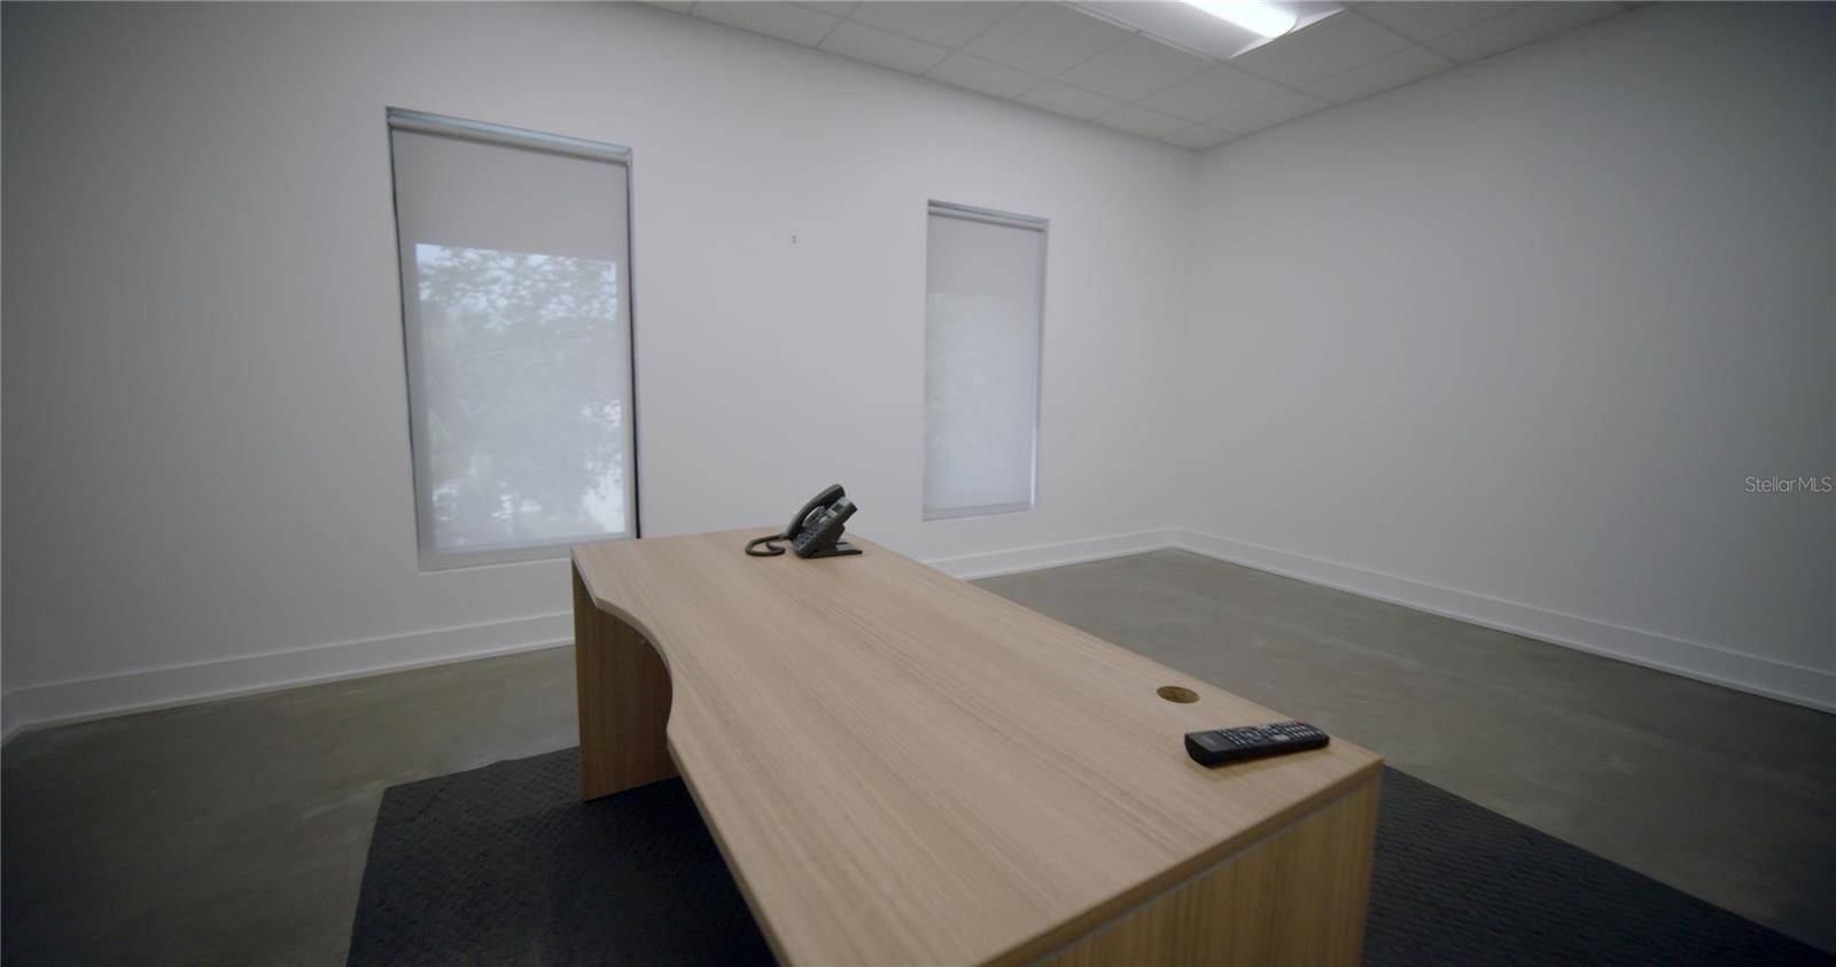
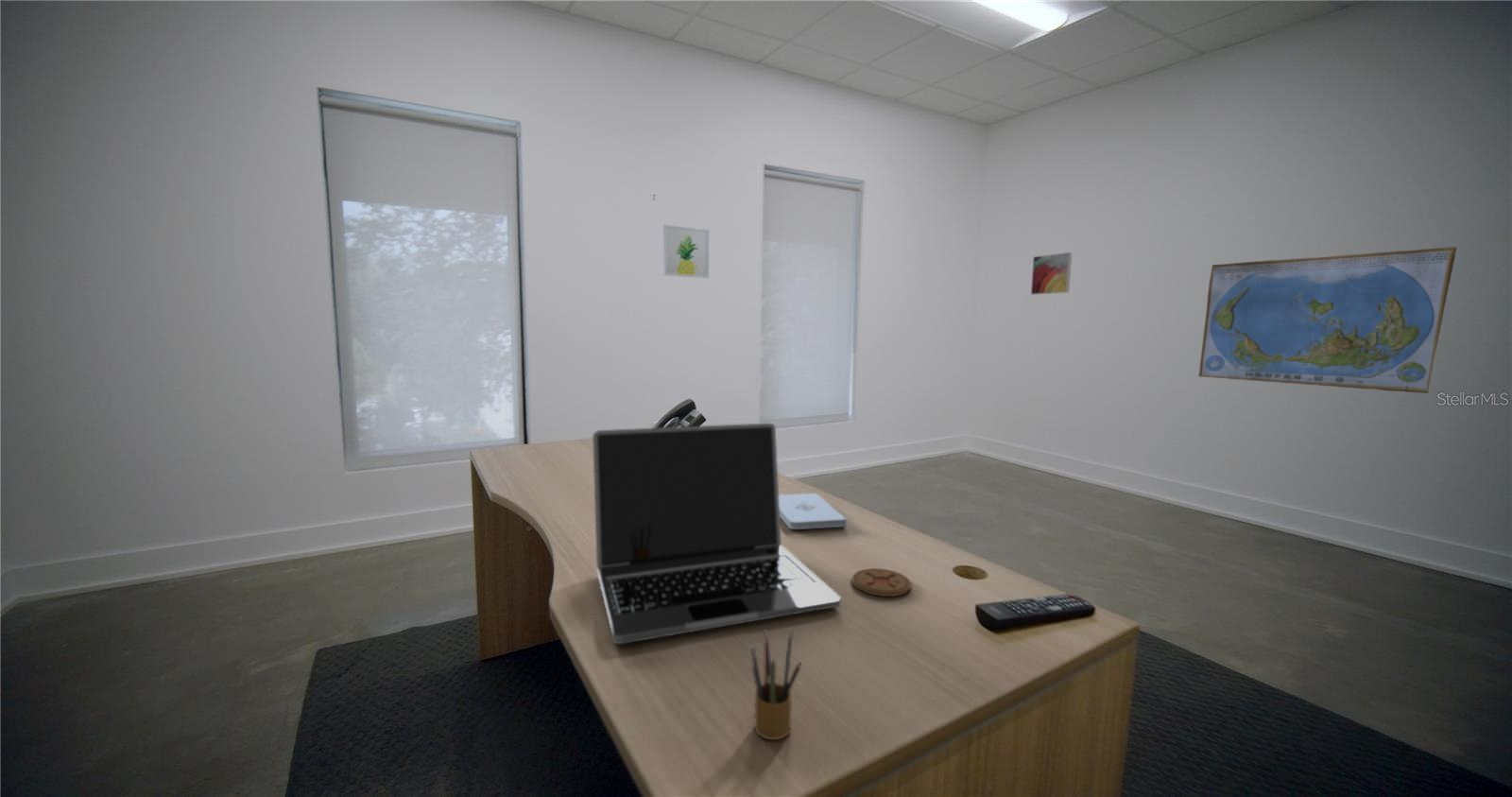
+ coaster [851,567,912,598]
+ laptop [592,422,841,645]
+ world map [1197,246,1458,394]
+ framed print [1030,251,1073,296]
+ wall art [662,224,711,279]
+ pencil box [749,626,801,741]
+ notepad [779,493,848,530]
